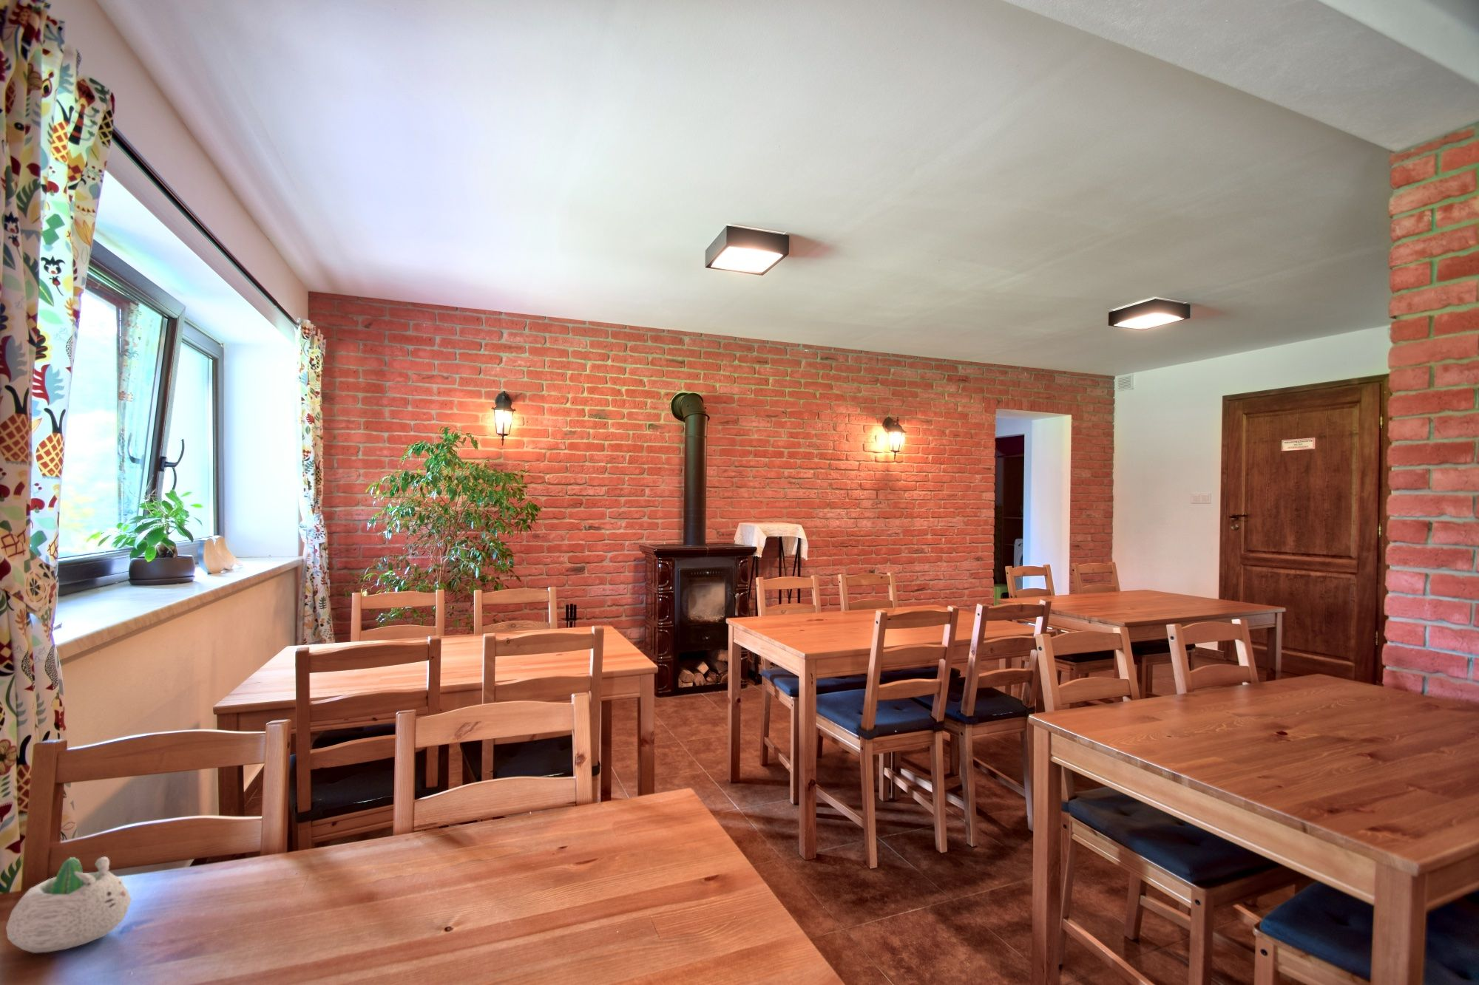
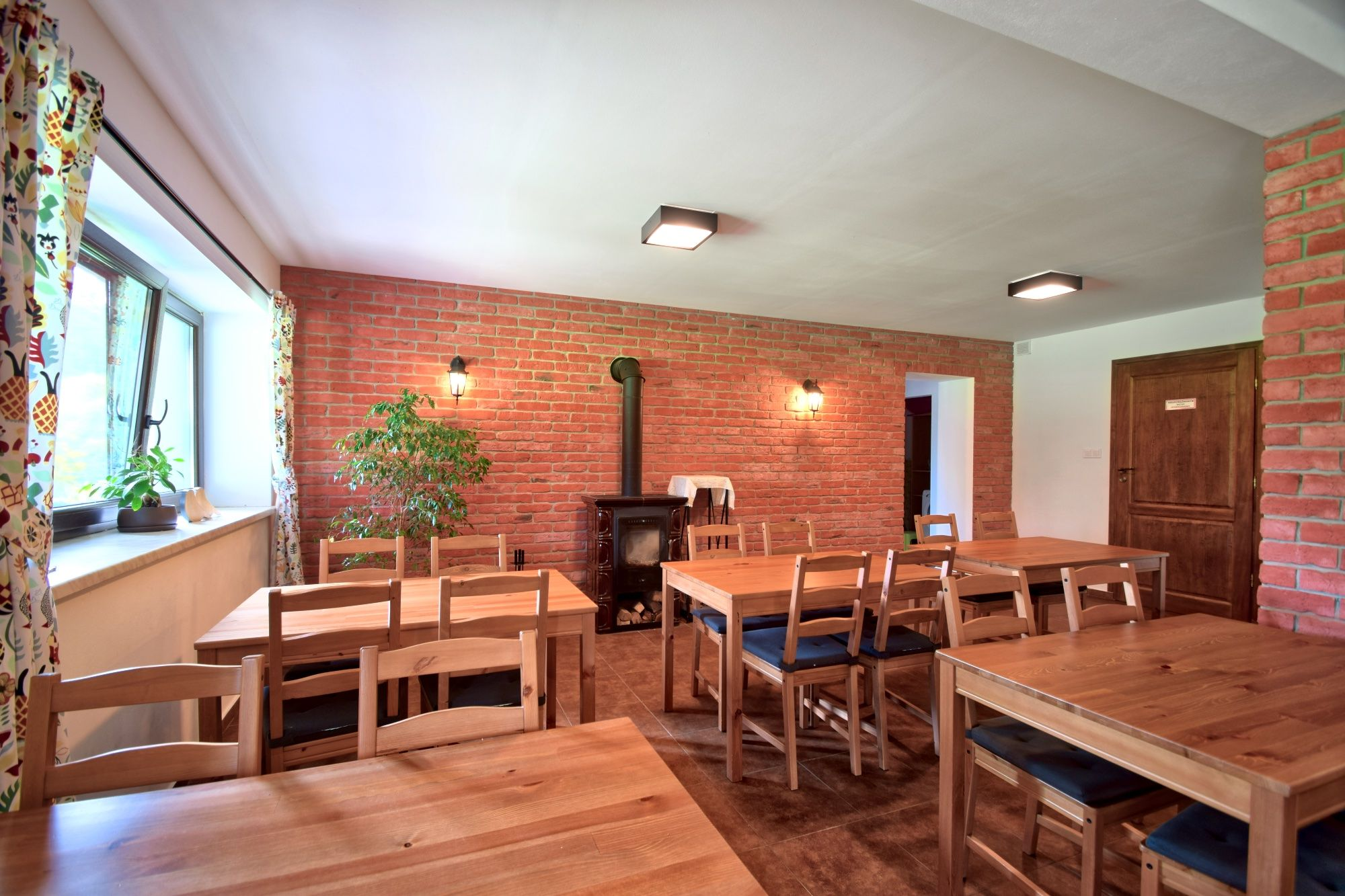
- succulent planter [5,855,132,954]
